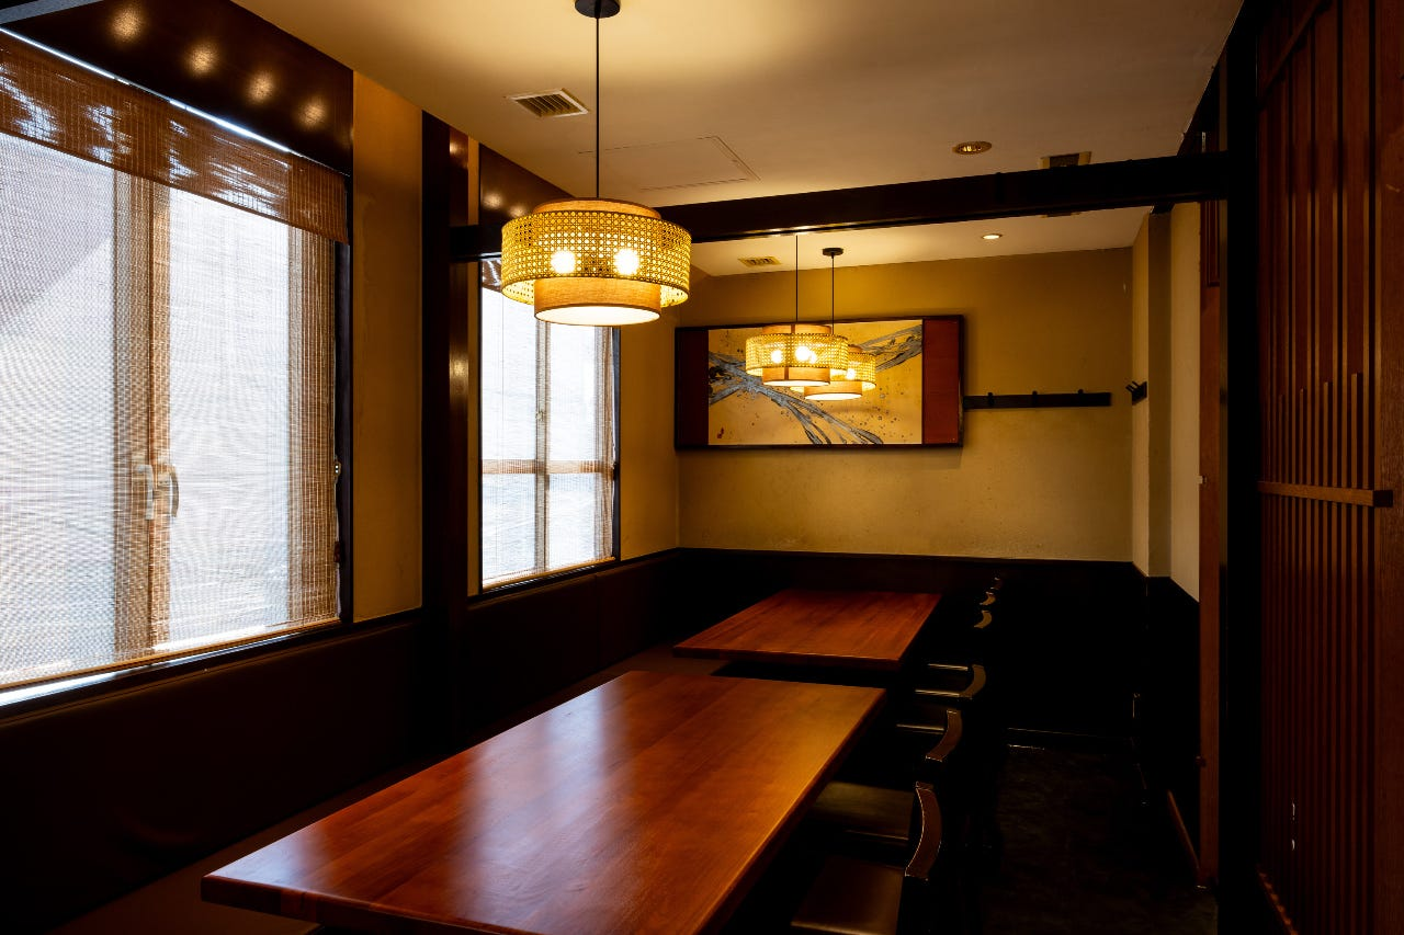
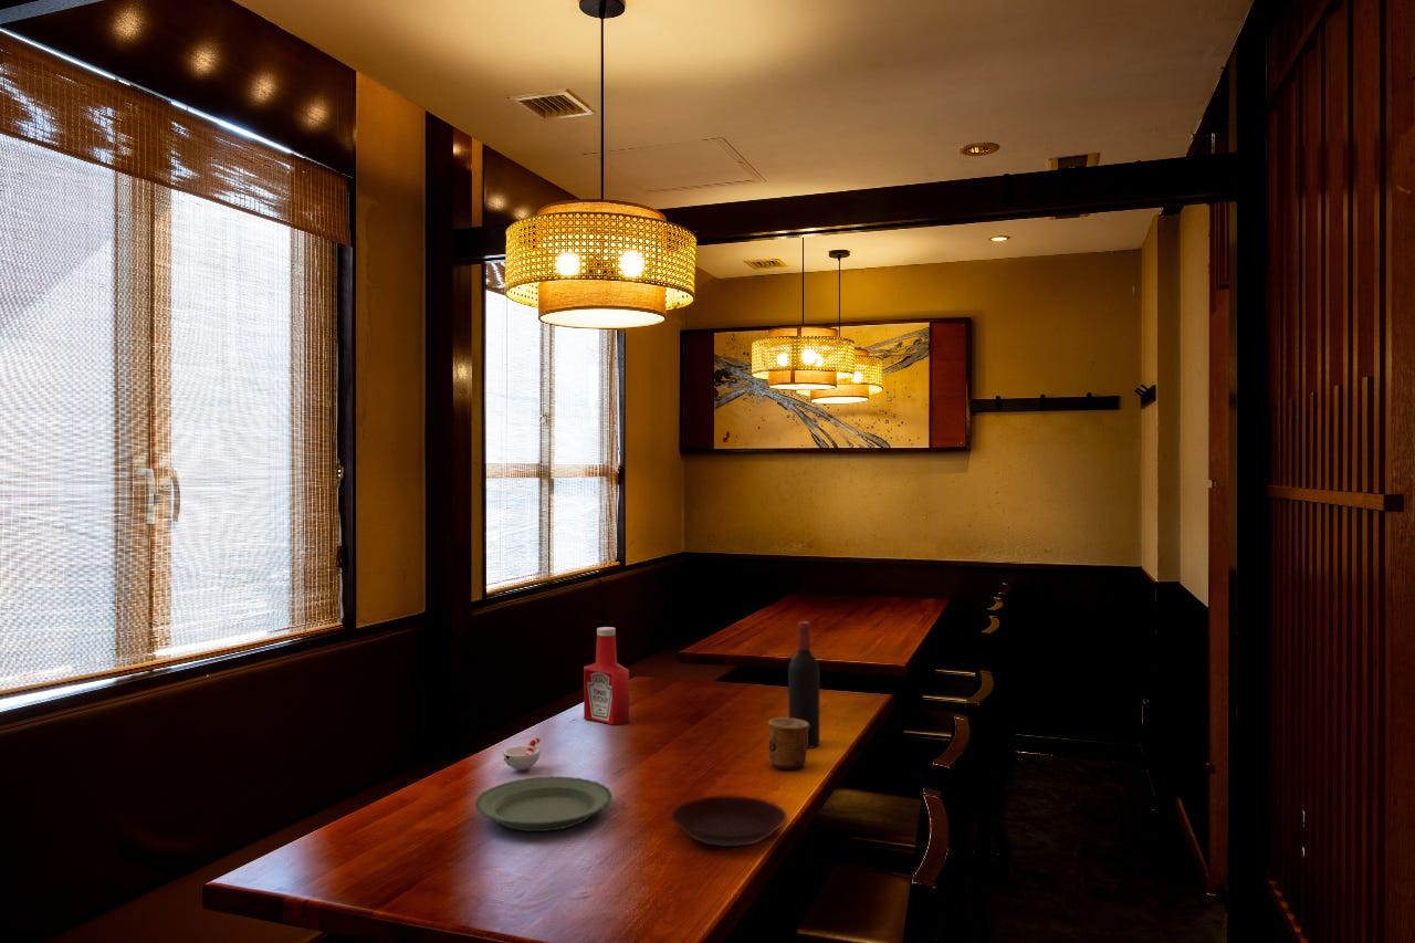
+ wine bottle [787,620,820,750]
+ cup [502,736,542,771]
+ plate [474,775,614,832]
+ plate [670,795,788,848]
+ cup [767,716,809,771]
+ soap bottle [583,626,630,726]
